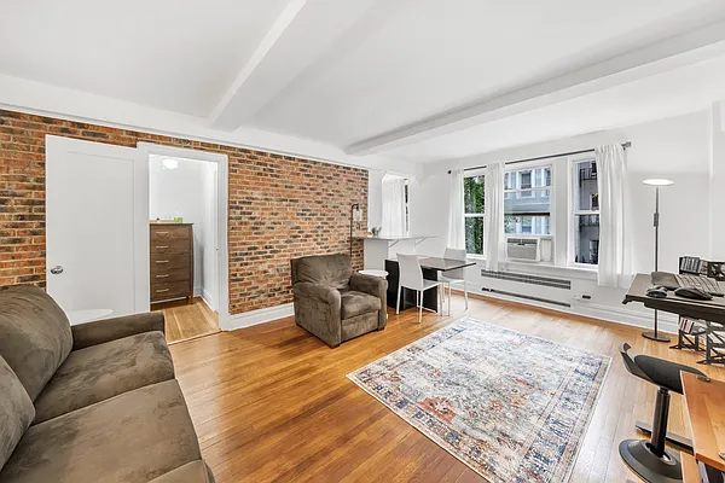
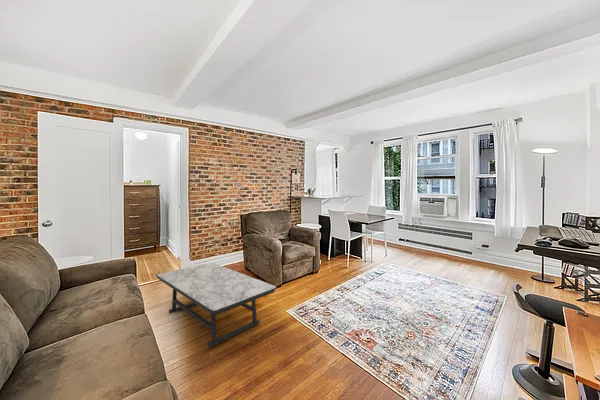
+ coffee table [155,262,277,349]
